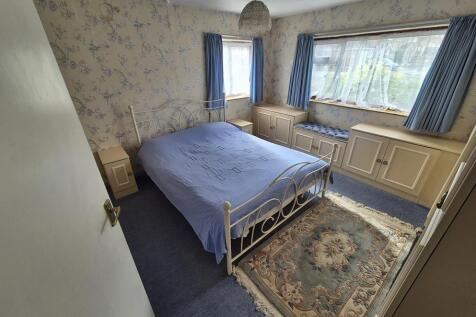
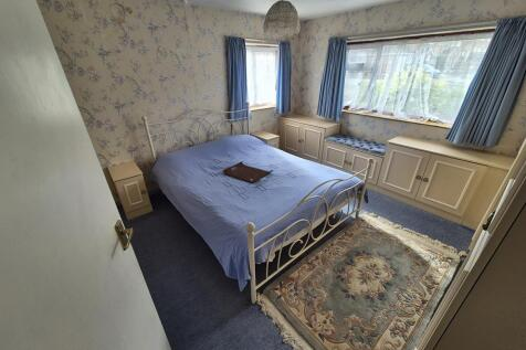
+ serving tray [222,160,274,184]
